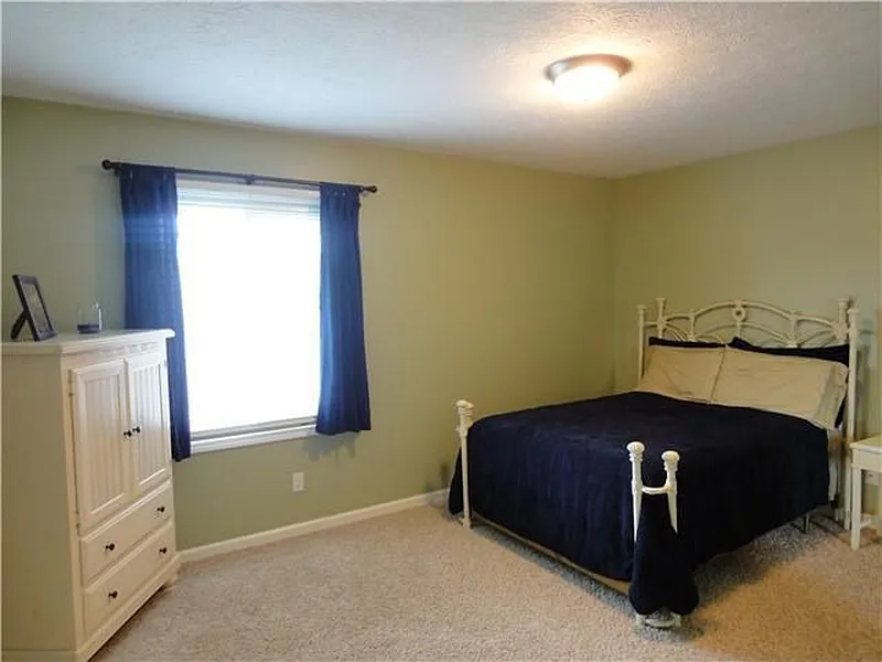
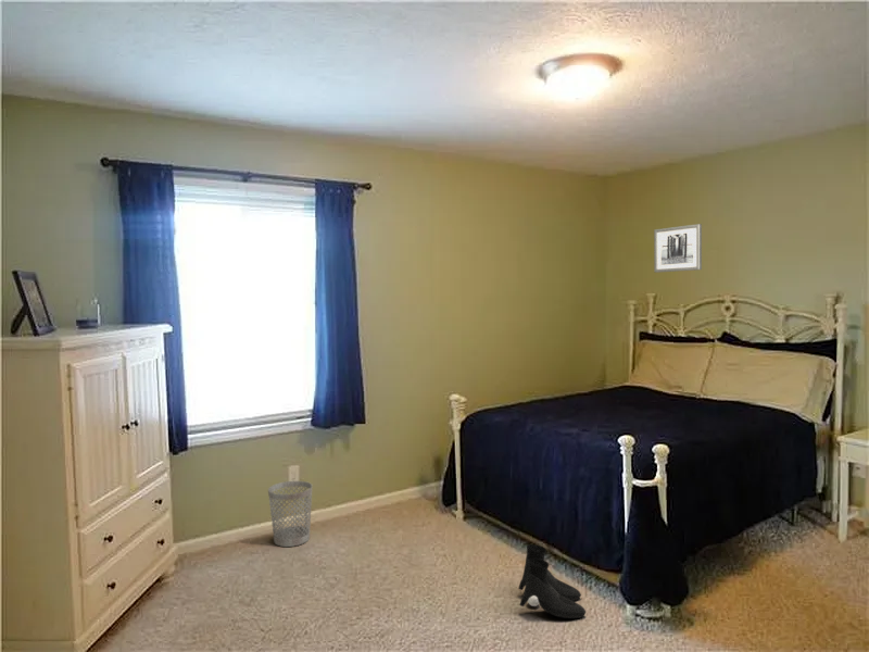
+ boots [517,543,587,619]
+ wall art [653,223,703,274]
+ wastebasket [267,480,313,548]
